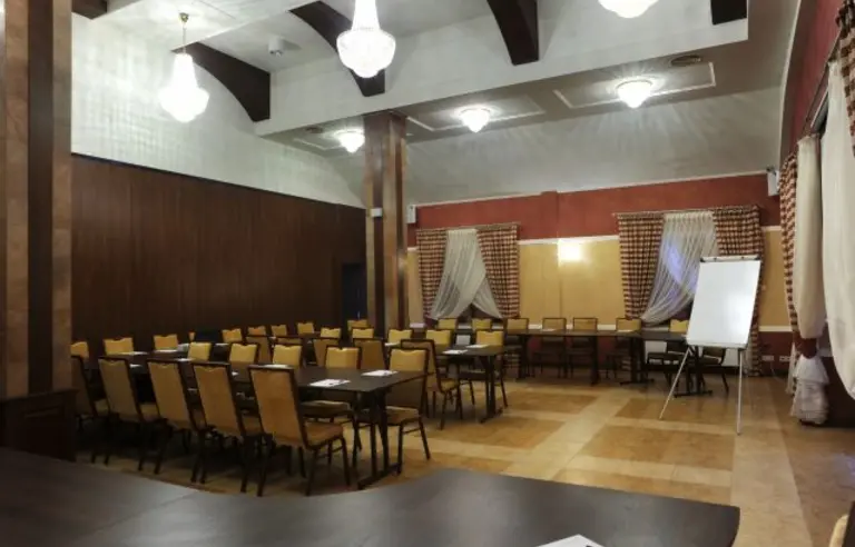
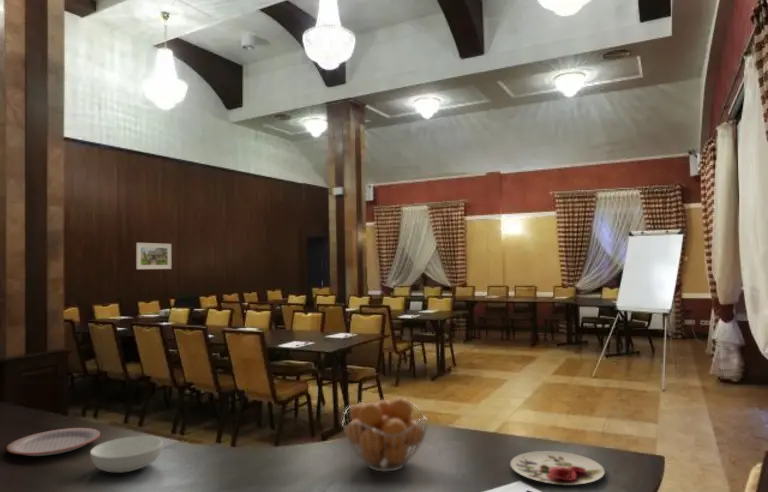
+ plate [509,450,606,486]
+ serving bowl [89,435,164,474]
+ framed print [135,242,172,270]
+ fruit basket [341,396,430,473]
+ plate [6,427,101,457]
